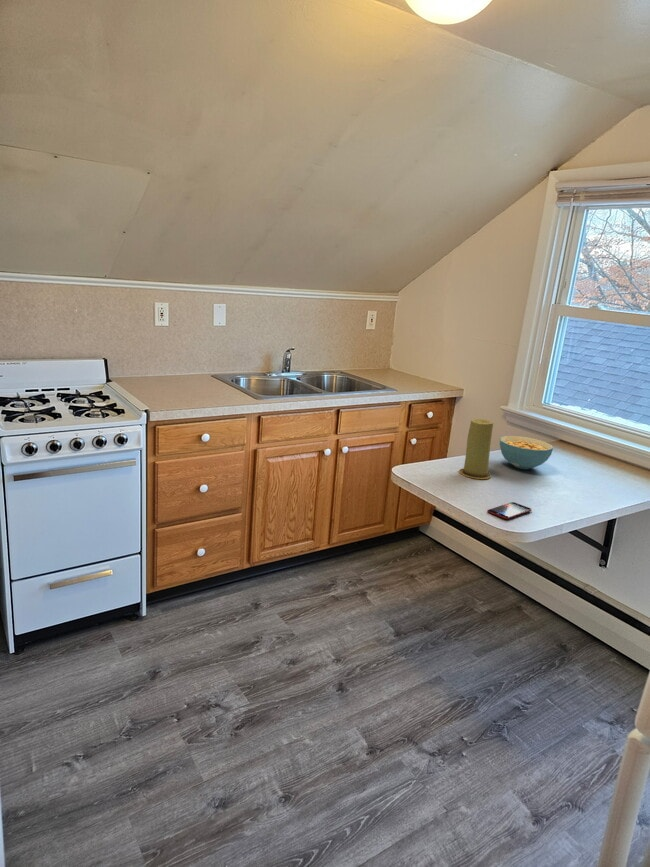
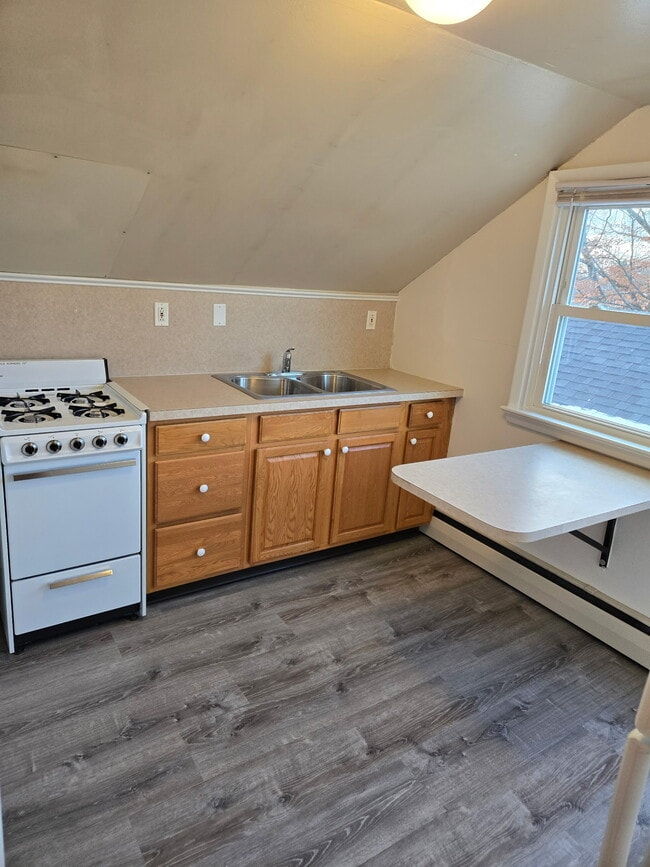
- cereal bowl [499,435,554,470]
- smartphone [486,501,532,520]
- candle [458,418,494,480]
